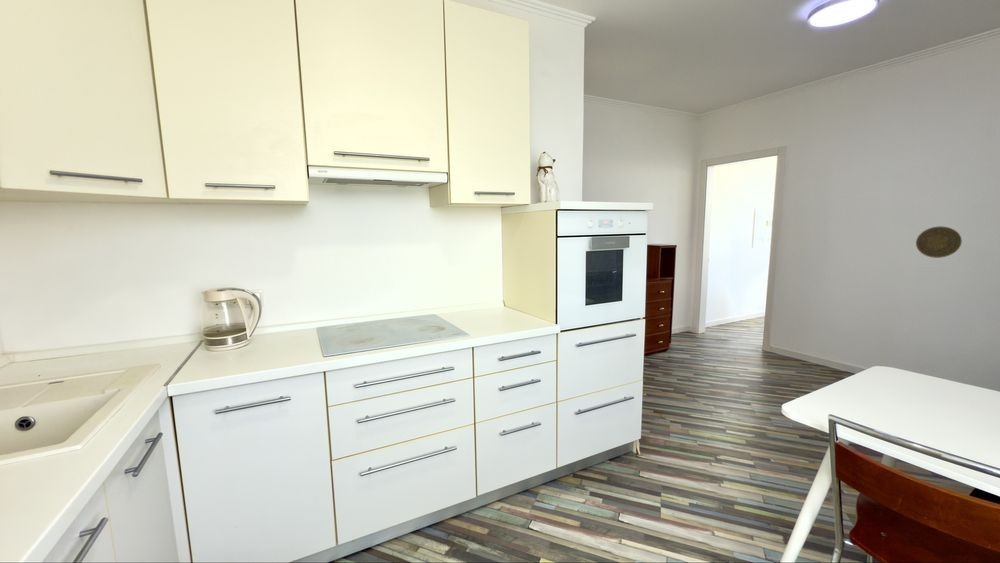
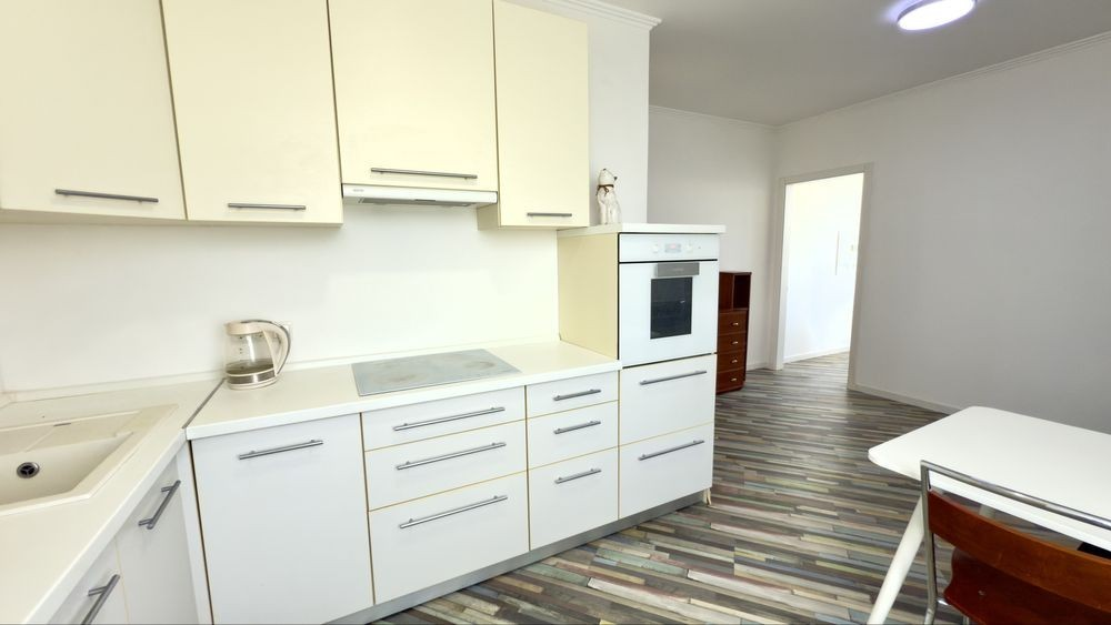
- decorative plate [915,225,963,259]
